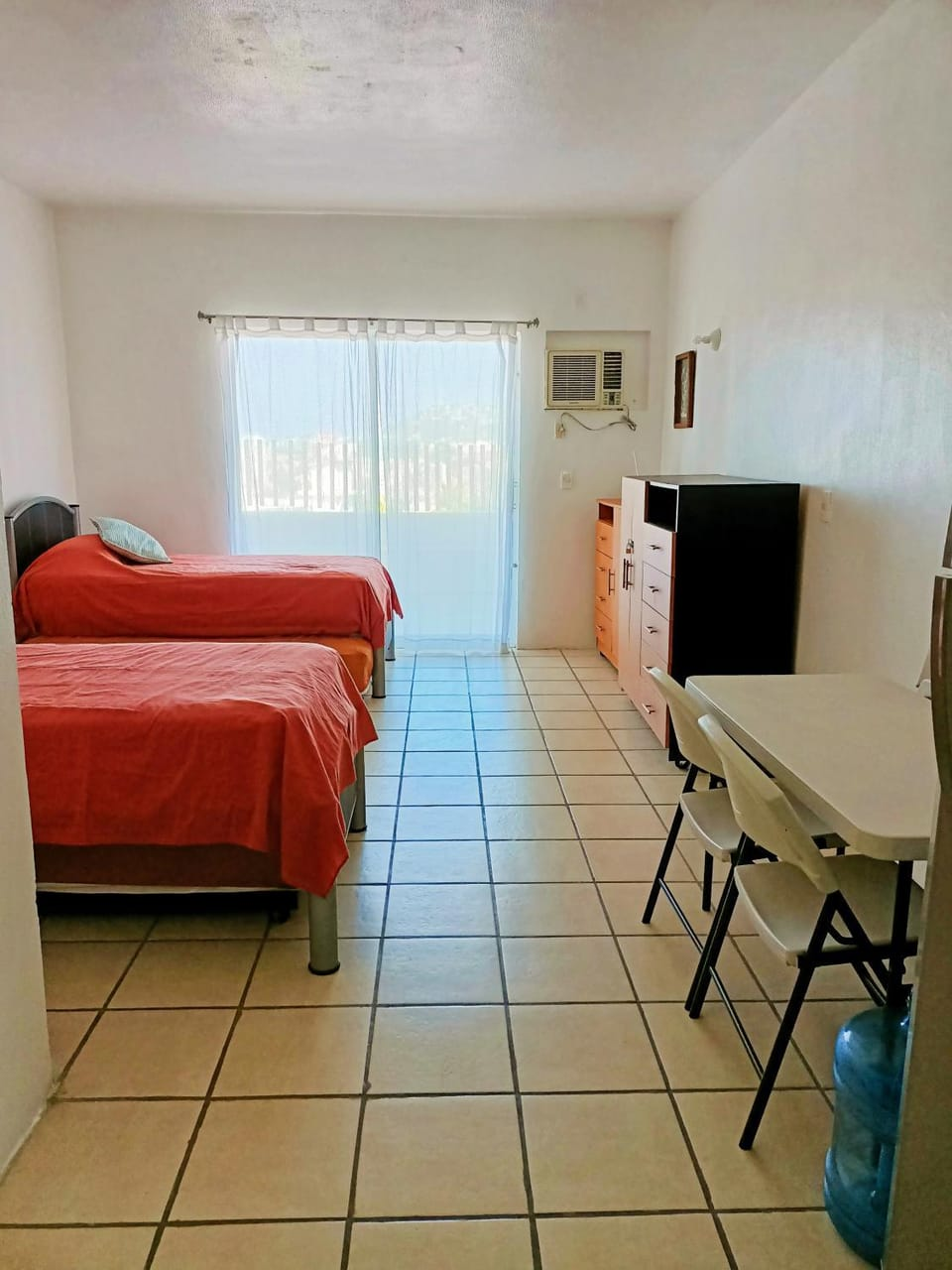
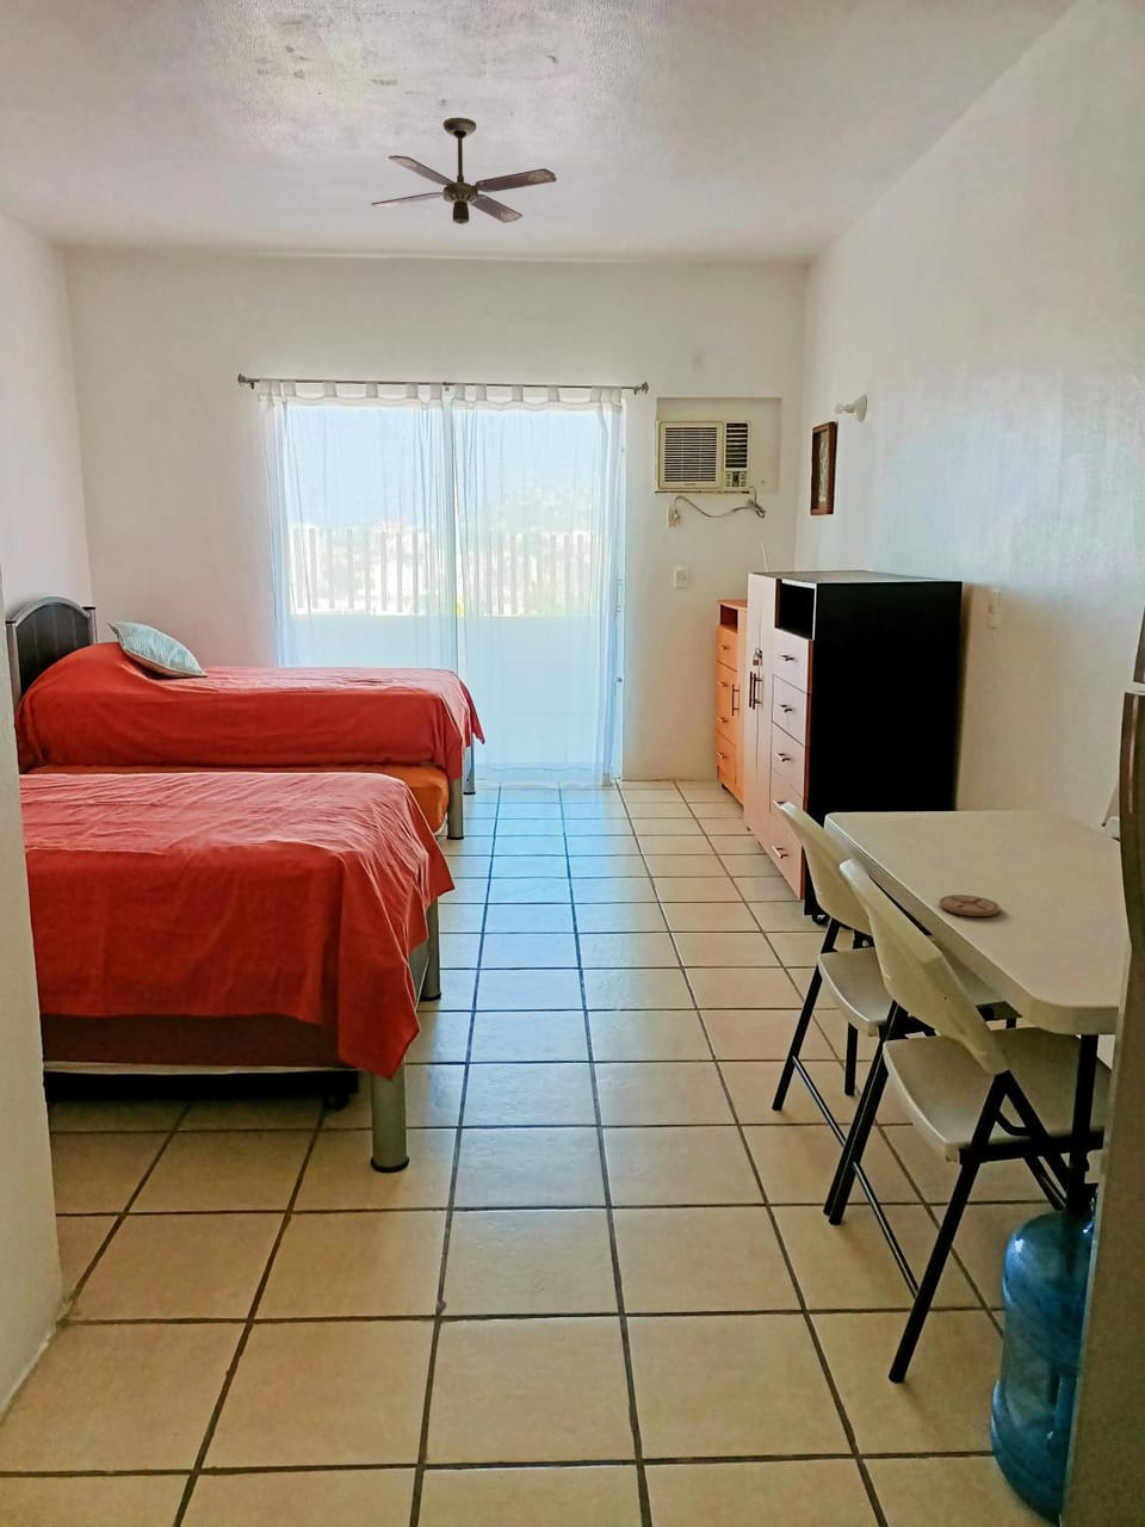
+ ceiling fan [369,117,557,226]
+ coaster [937,893,1002,917]
